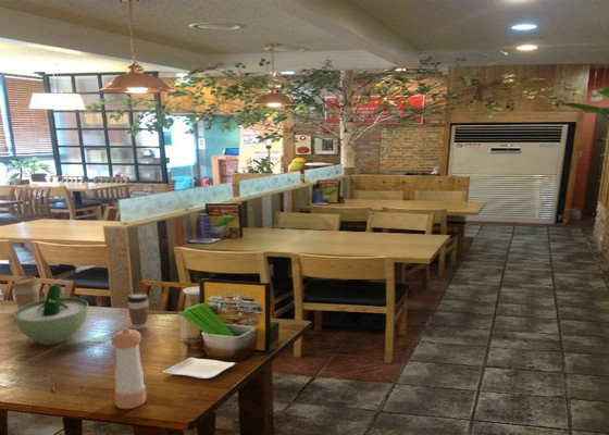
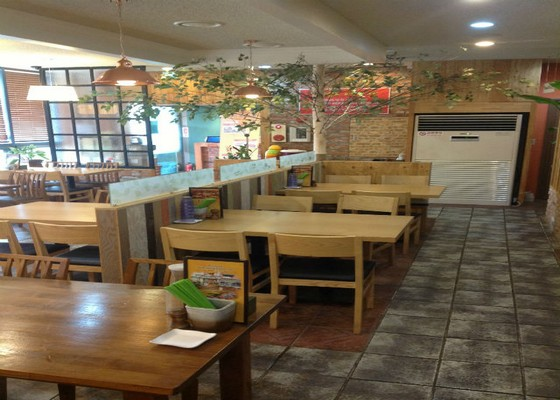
- coffee cup [126,291,150,331]
- coffee cup [11,275,40,309]
- pepper shaker [110,327,147,410]
- soup bowl [13,283,89,346]
